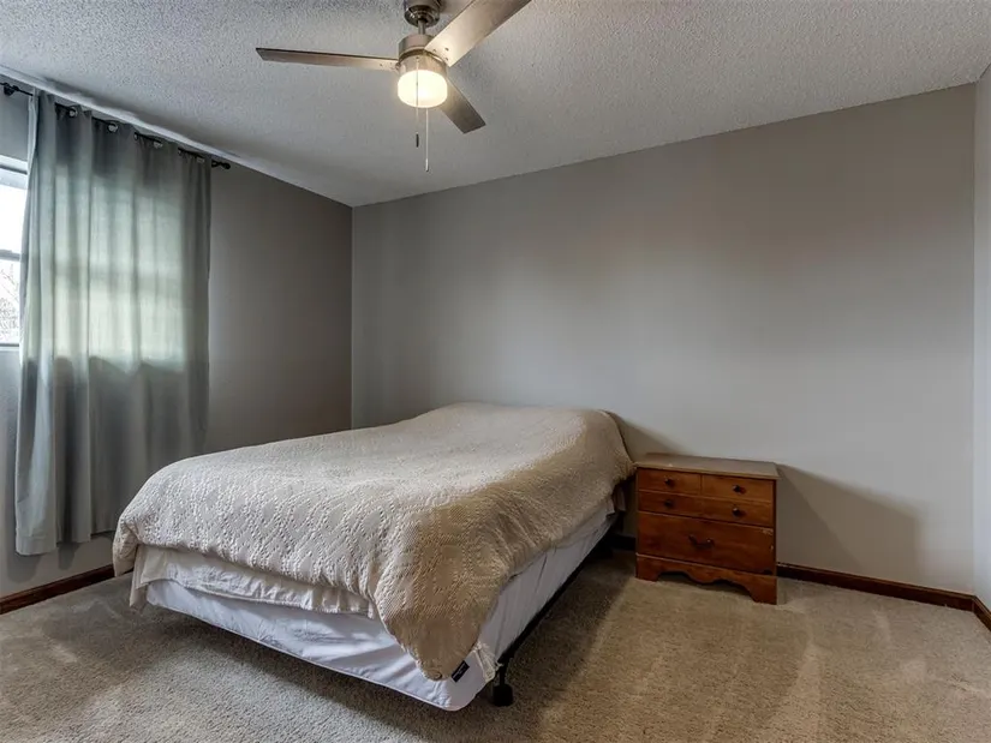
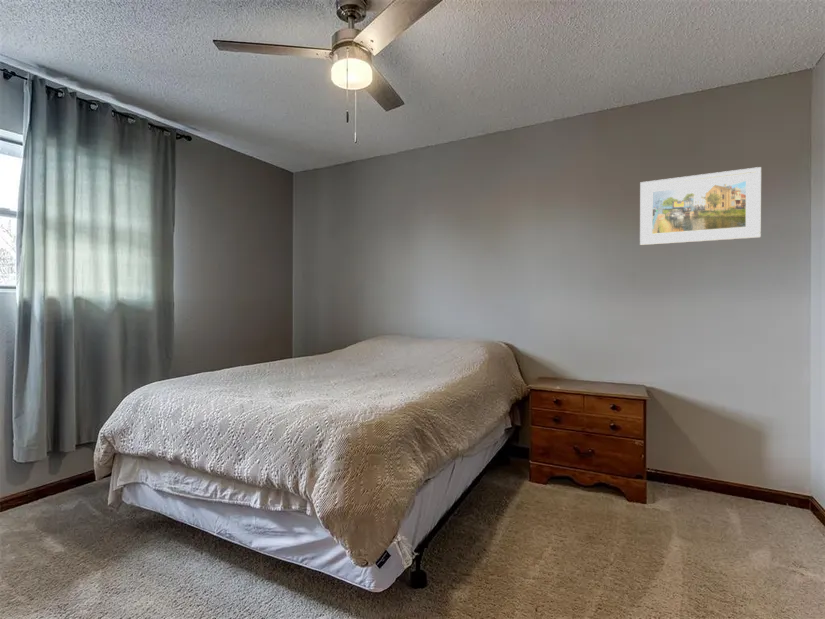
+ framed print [639,166,762,246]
